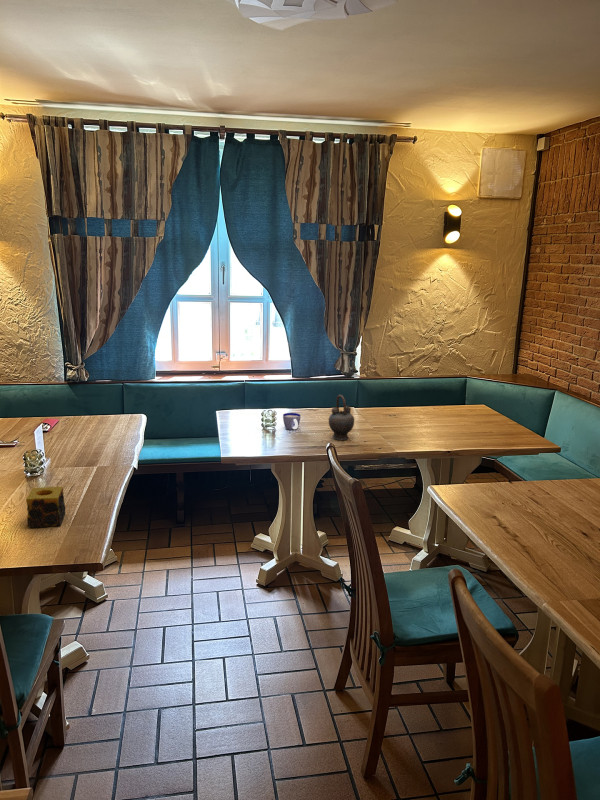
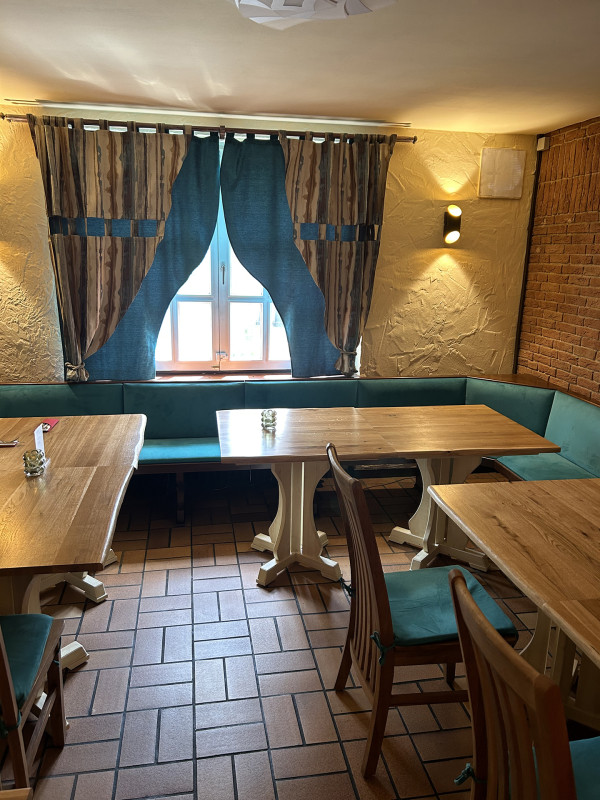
- candle [25,486,66,529]
- cup [282,412,302,431]
- teapot [328,394,355,441]
